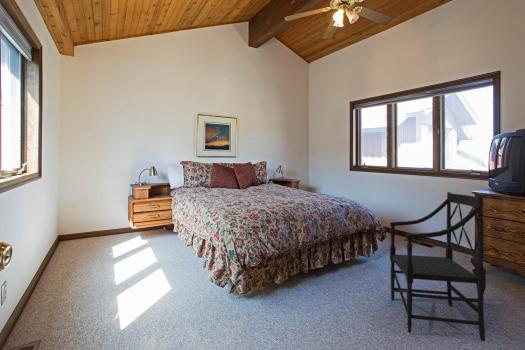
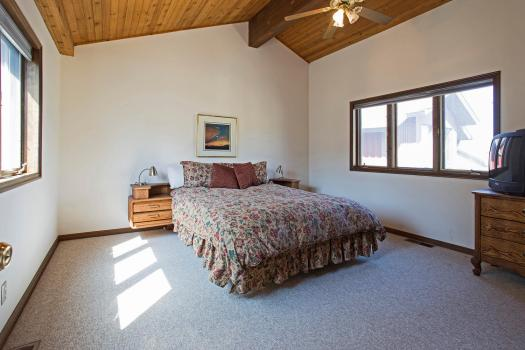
- armchair [389,191,487,342]
